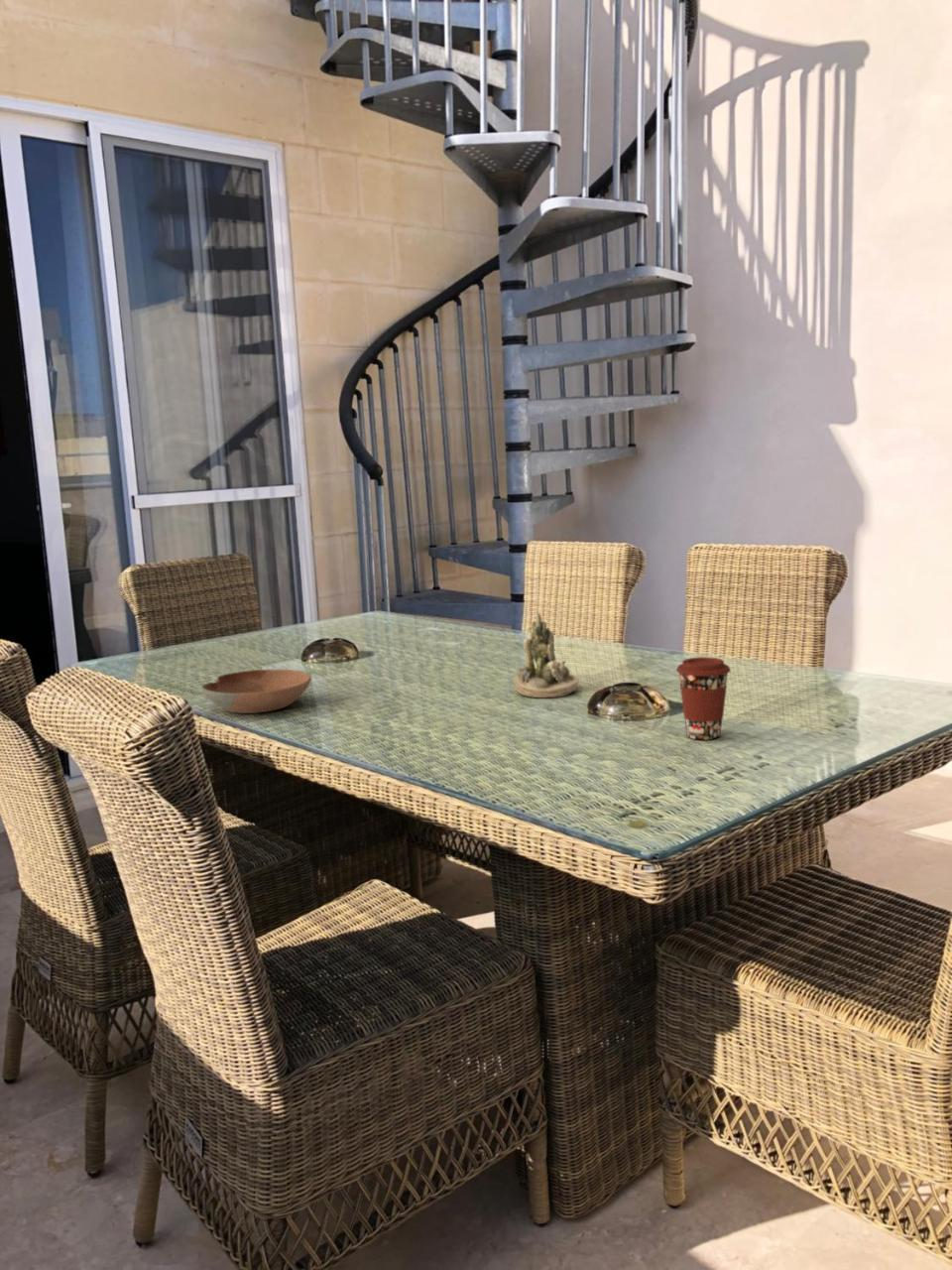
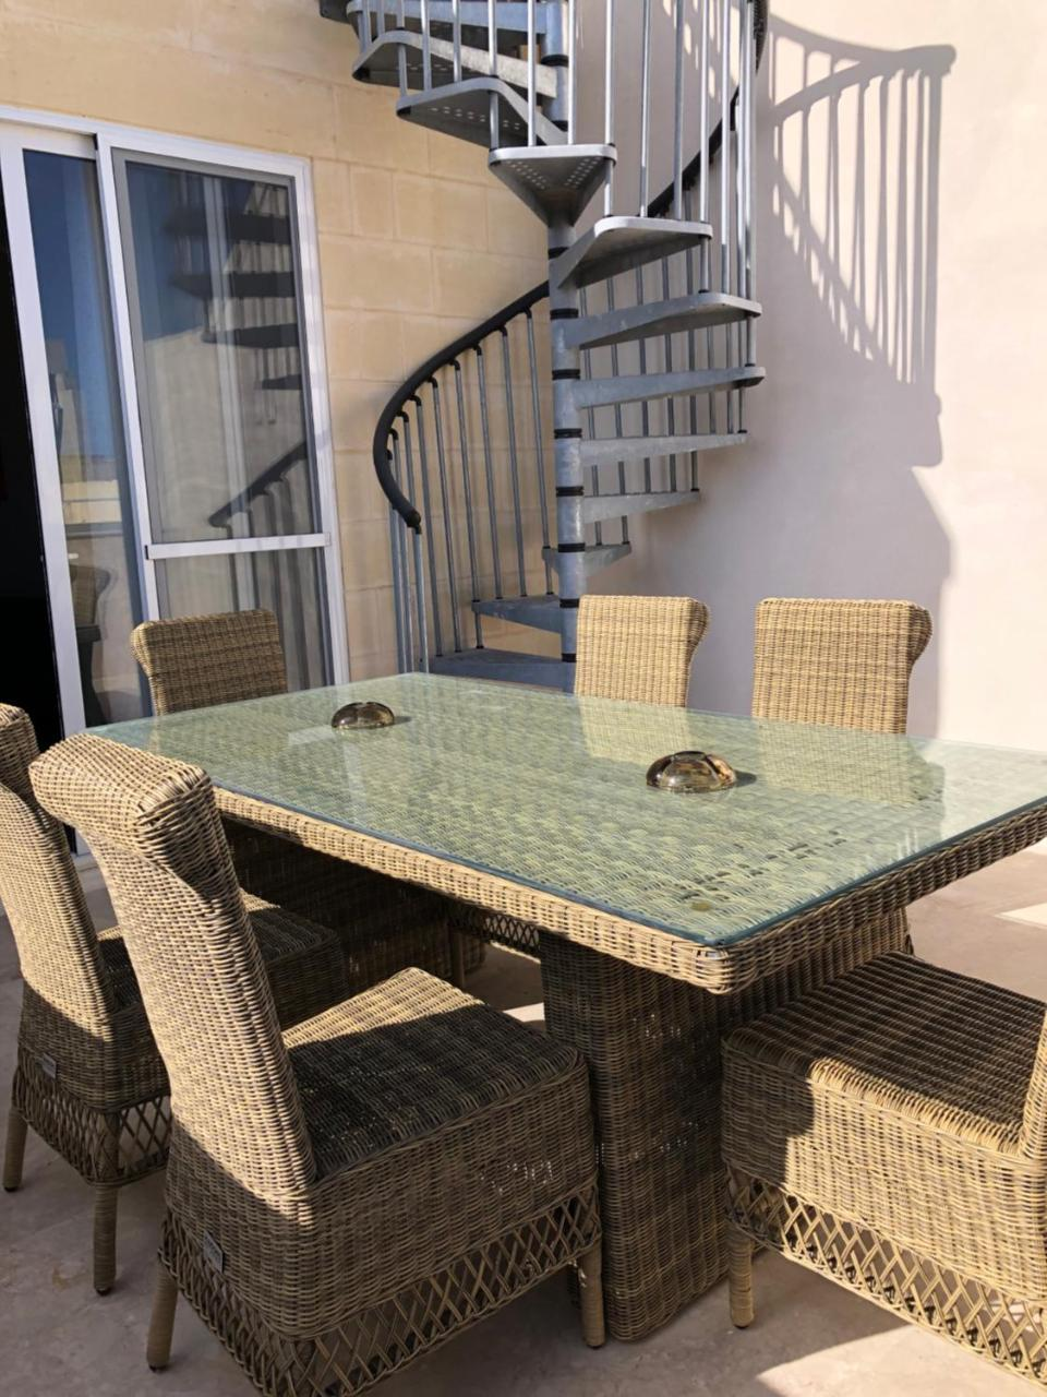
- coffee cup [675,656,732,741]
- bowl [199,669,312,714]
- succulent planter [513,612,580,699]
